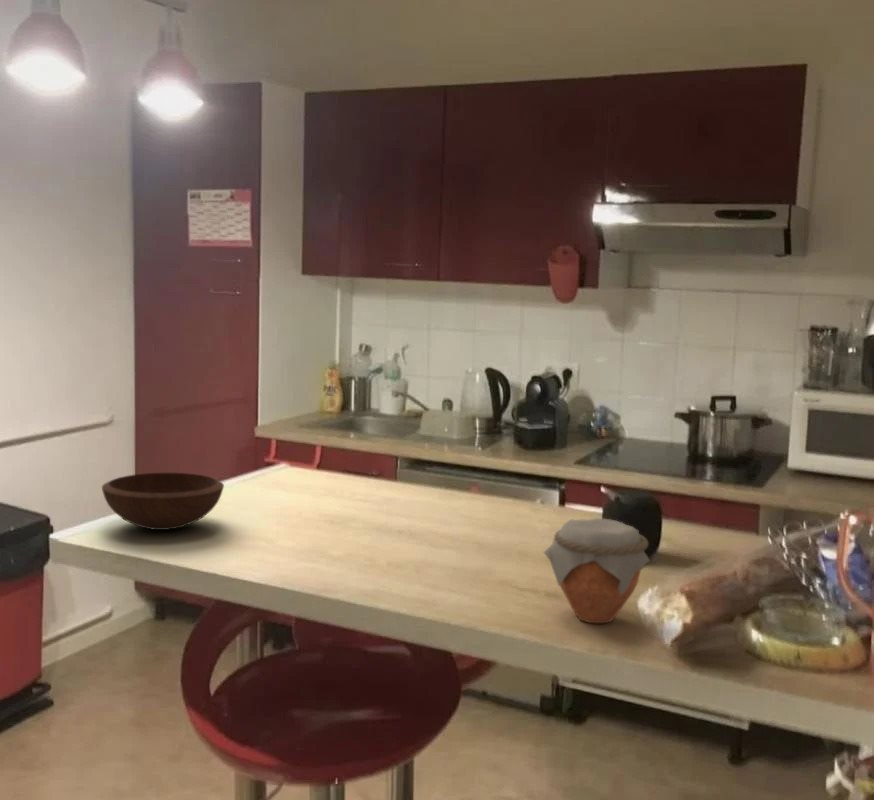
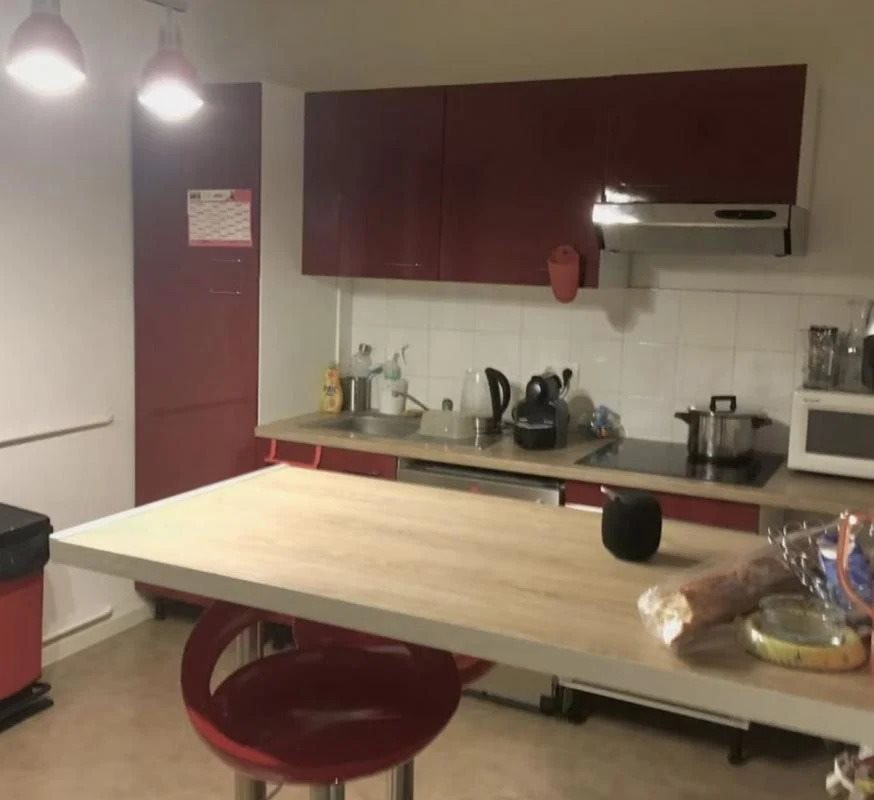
- jar [542,517,650,624]
- bowl [101,472,225,531]
